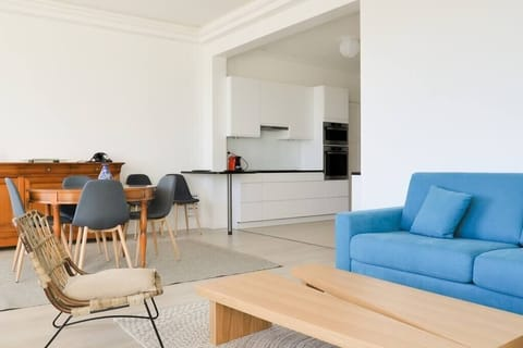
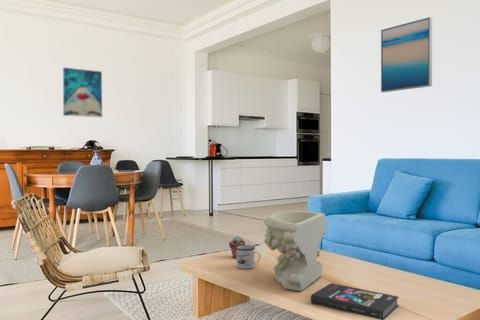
+ potted succulent [228,235,246,259]
+ wall art [62,66,103,118]
+ book [310,282,400,320]
+ wall art [380,16,433,93]
+ decorative bowl [263,210,328,292]
+ mug [236,244,261,270]
